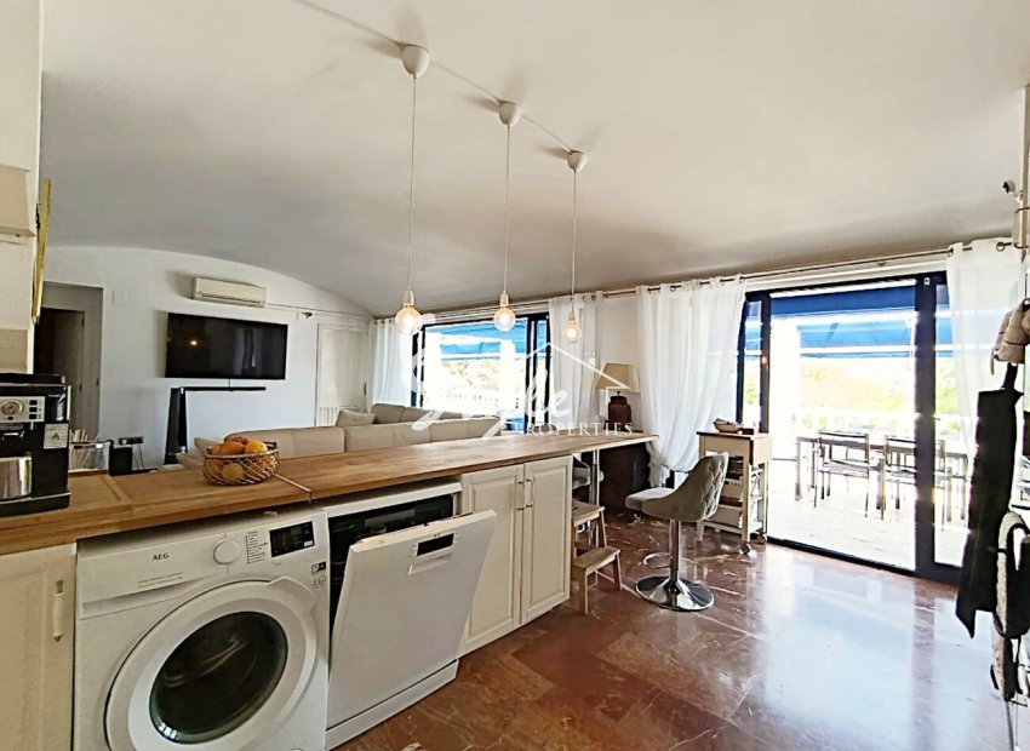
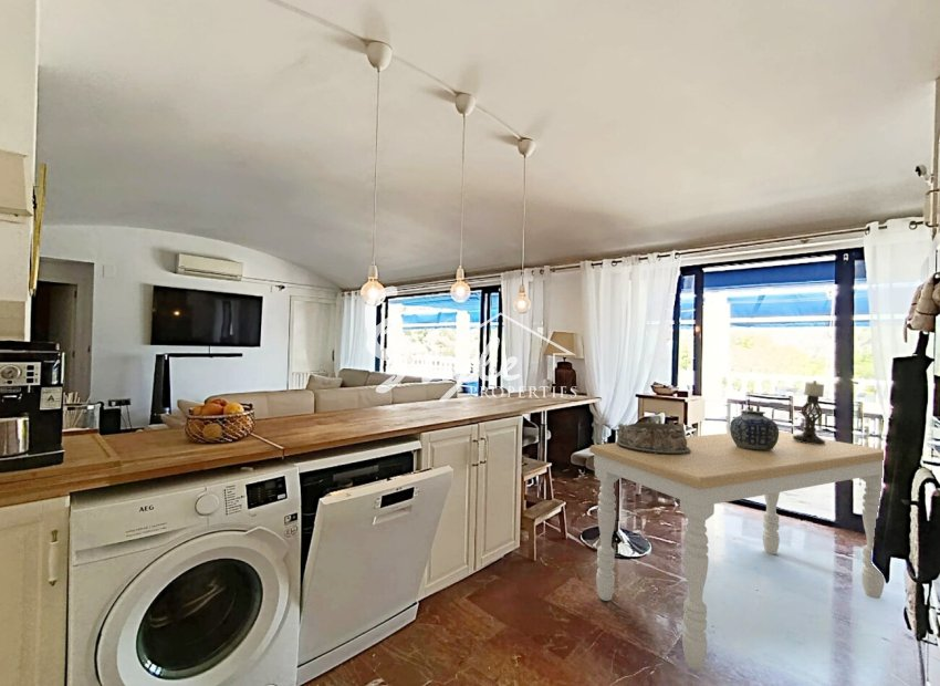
+ candle holder [793,380,828,445]
+ dining table [588,430,886,672]
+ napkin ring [615,419,691,454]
+ vase [729,409,780,450]
